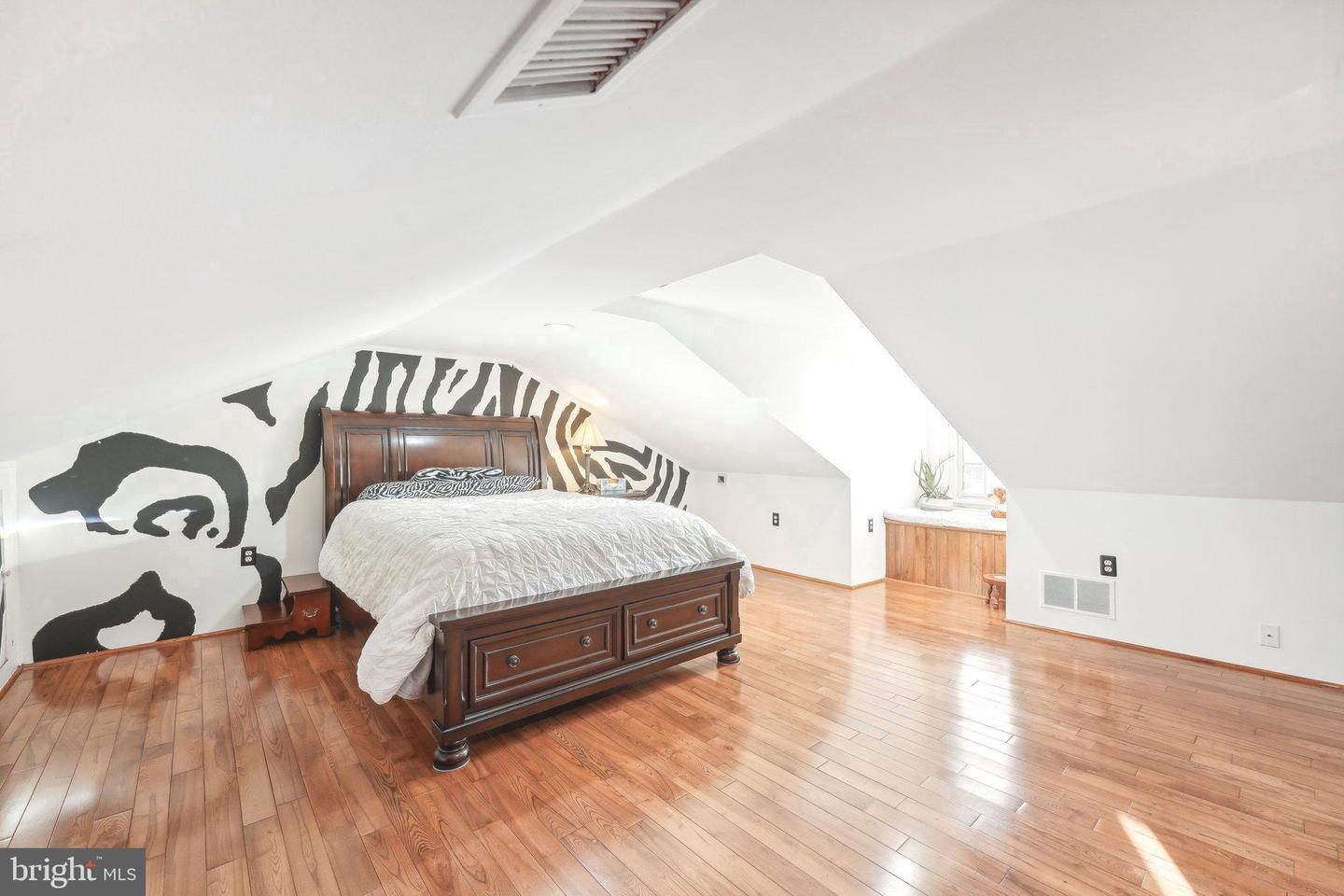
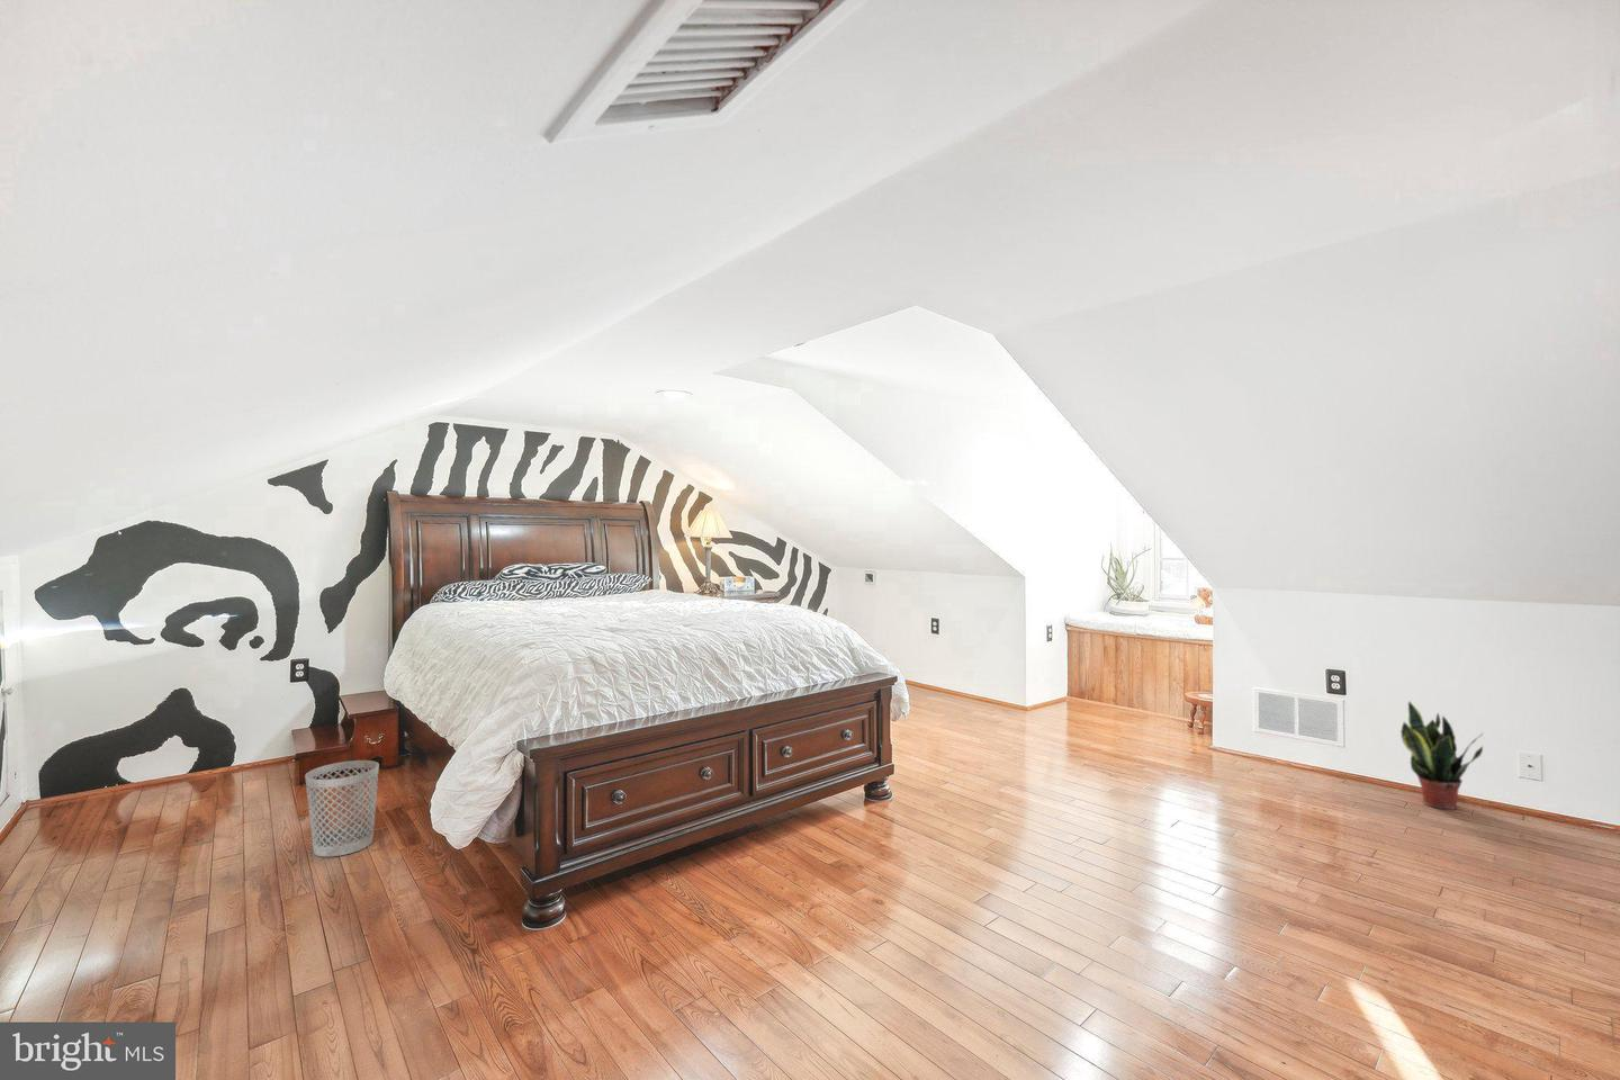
+ potted plant [1399,700,1485,811]
+ wastebasket [304,759,380,858]
